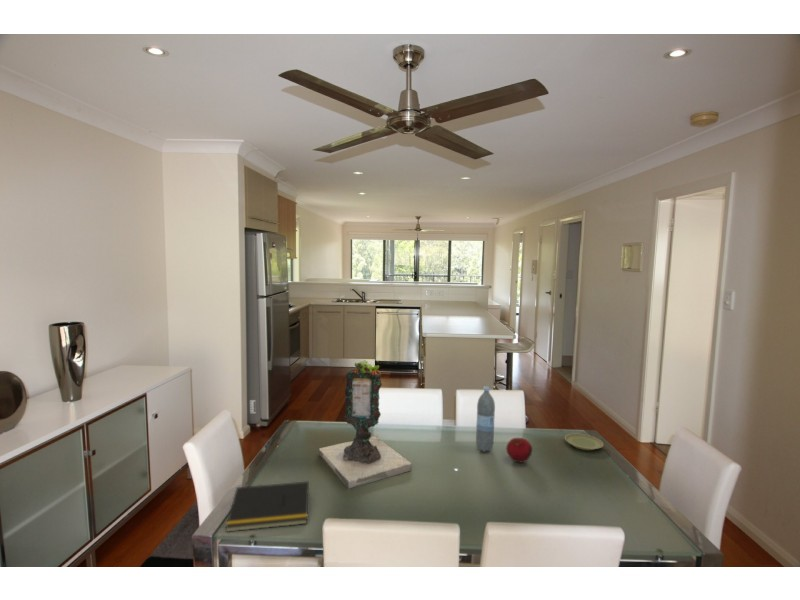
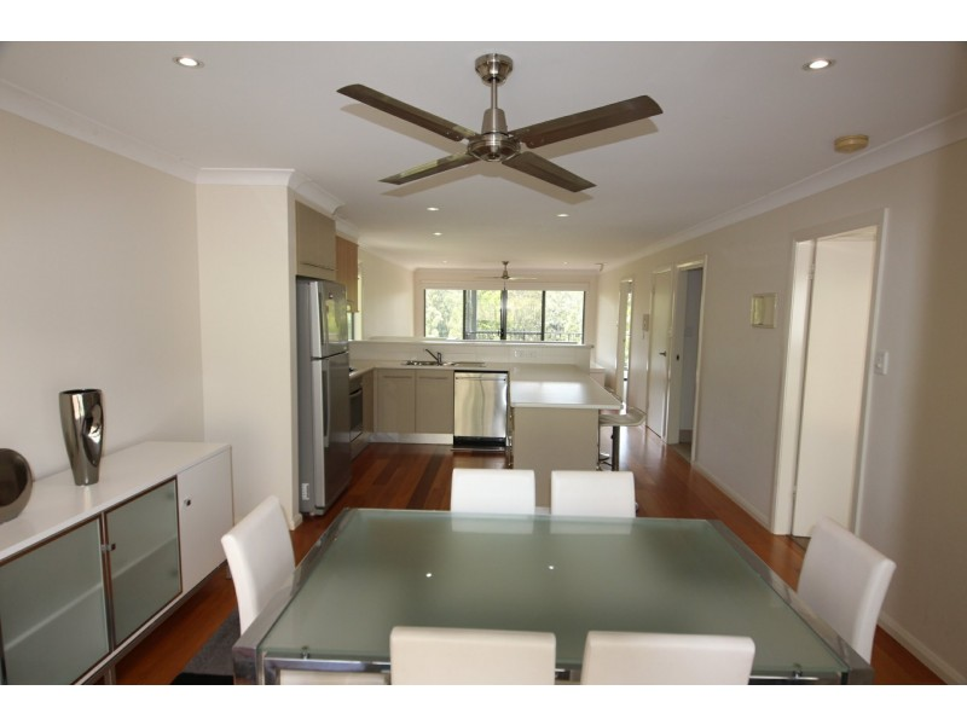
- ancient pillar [318,359,413,490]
- water bottle [475,385,496,453]
- fruit [505,437,533,463]
- notepad [225,481,310,533]
- plate [564,433,604,451]
